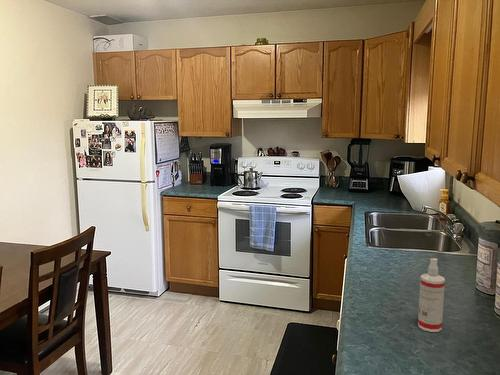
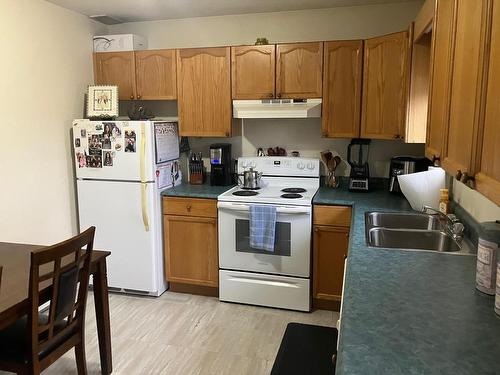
- spray bottle [417,257,446,333]
